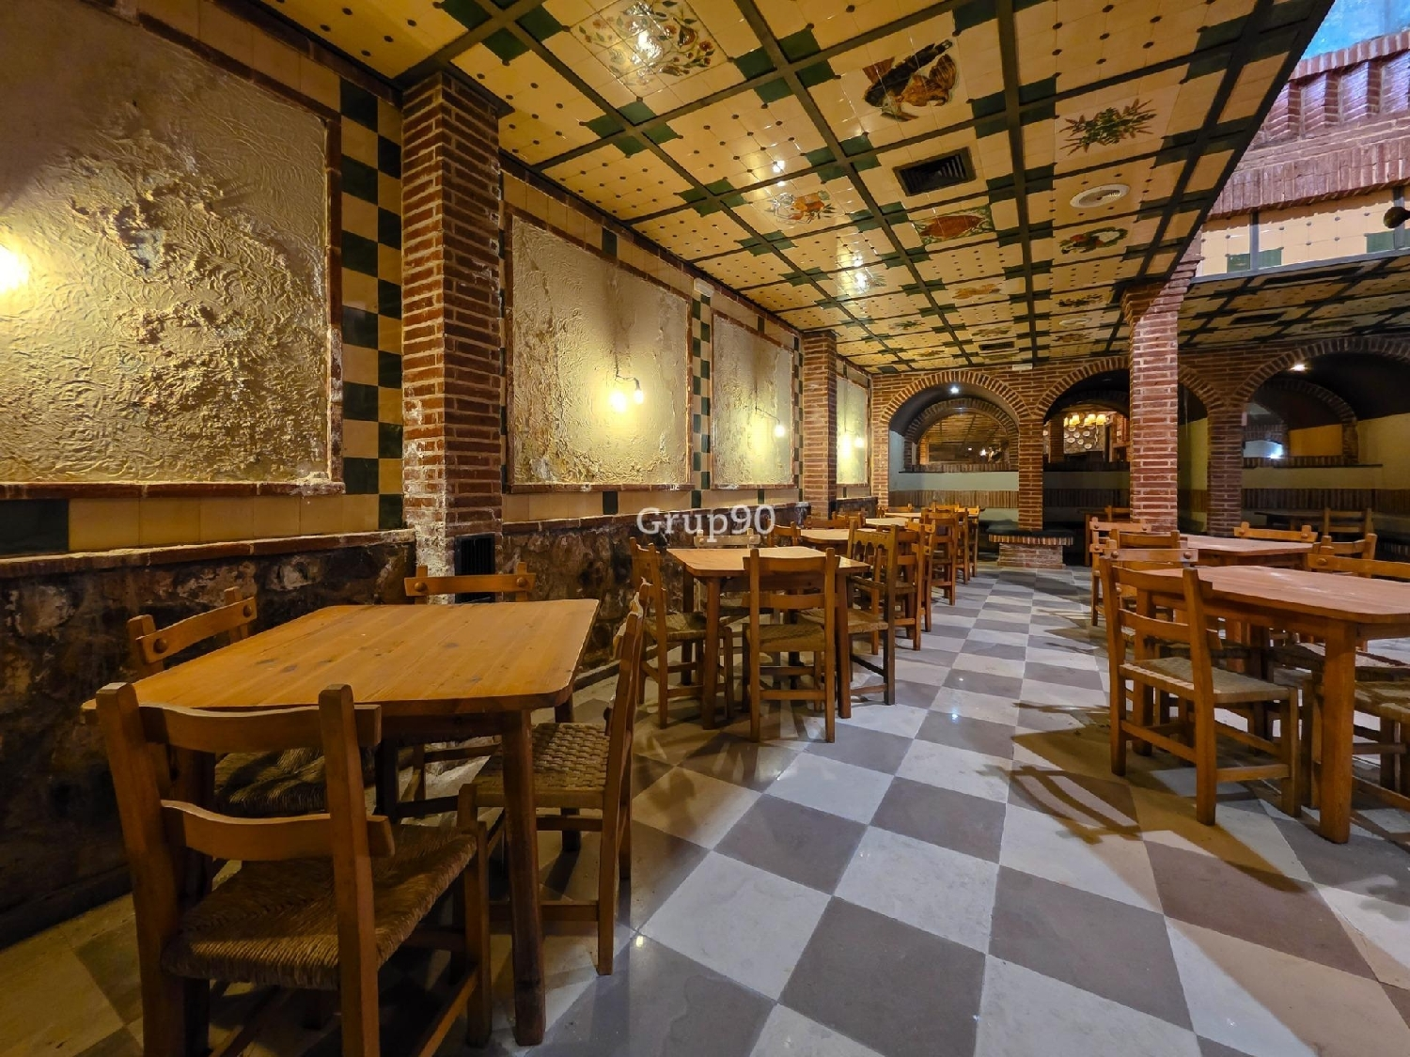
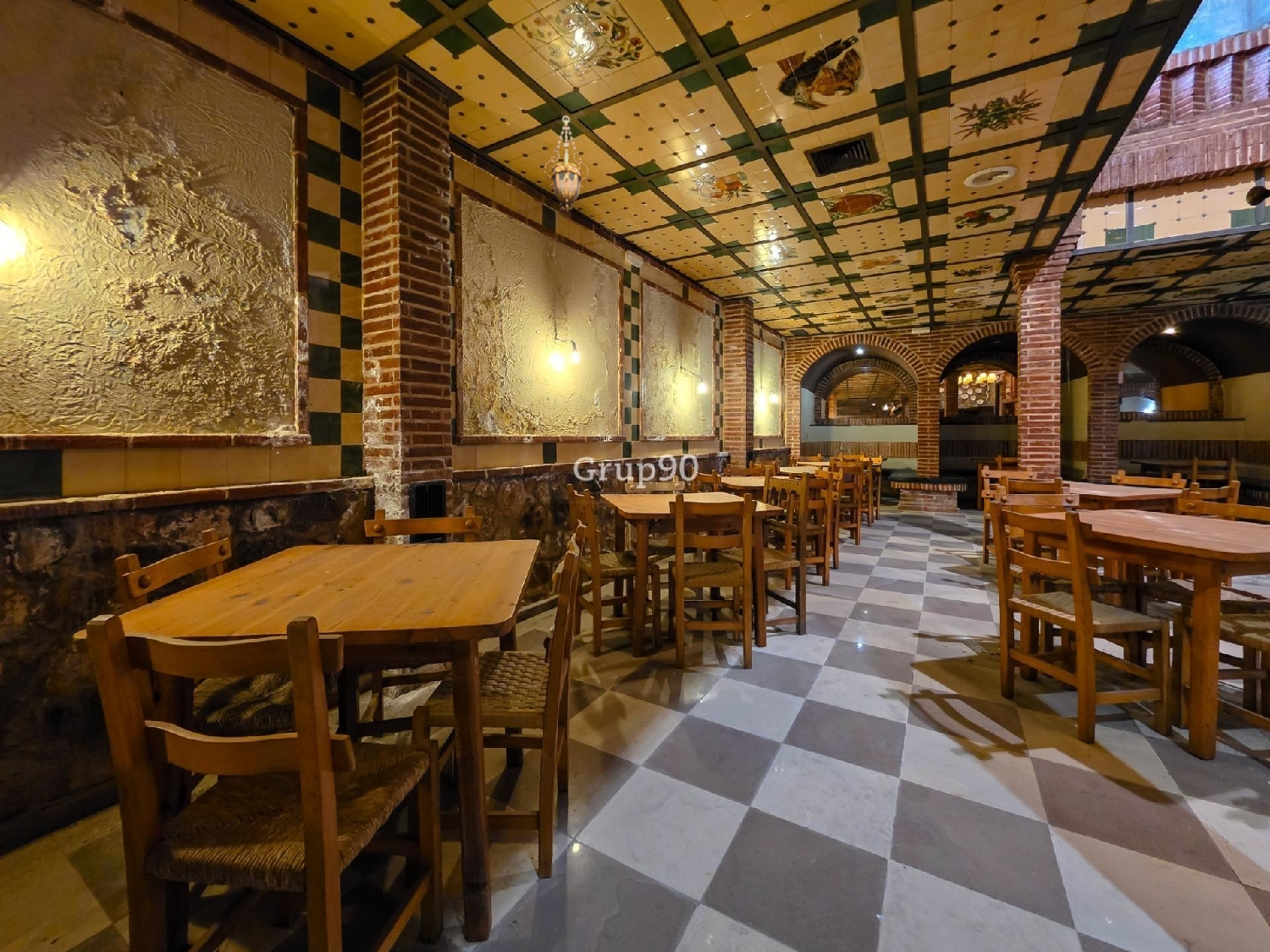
+ hanging lantern [544,115,589,212]
